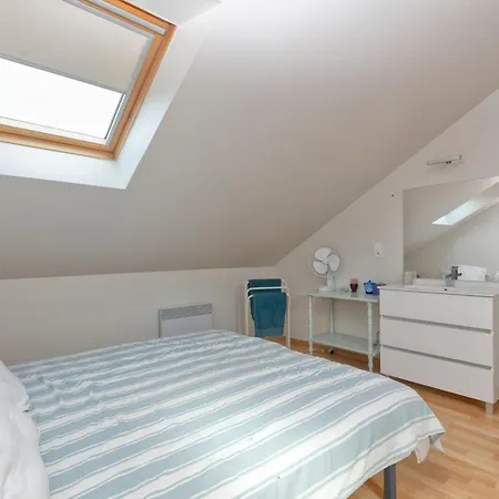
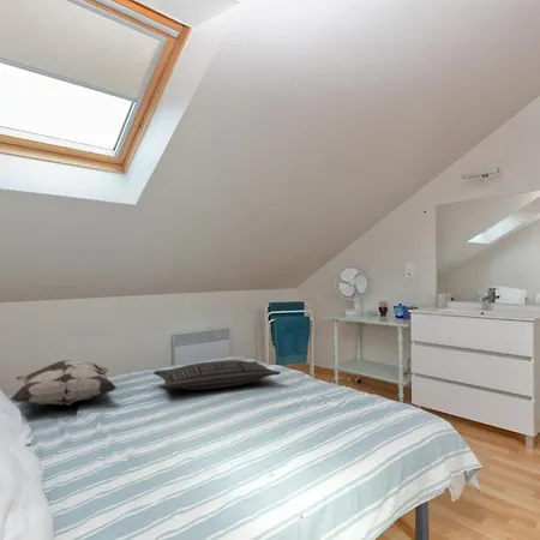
+ decorative pillow [8,359,118,407]
+ pillow [152,359,282,391]
